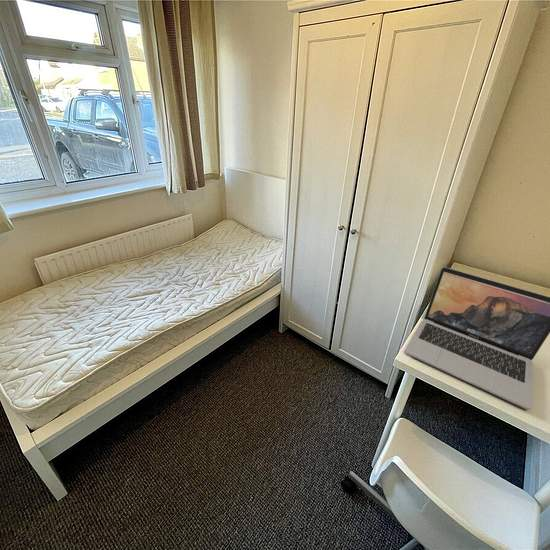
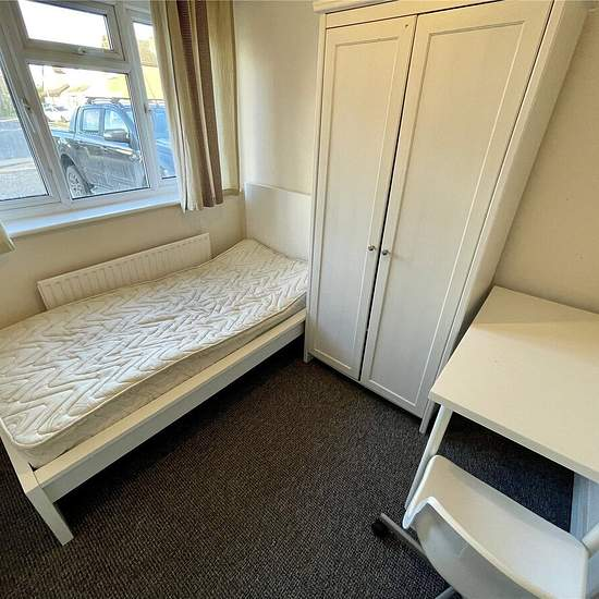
- laptop [404,266,550,411]
